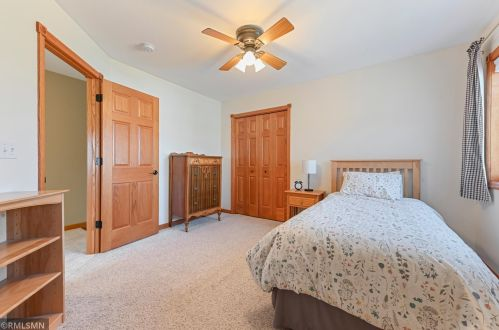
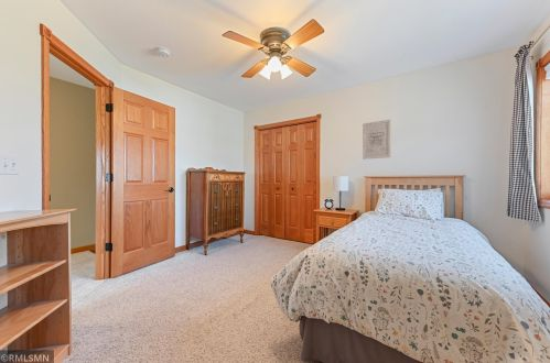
+ wall art [362,119,391,161]
